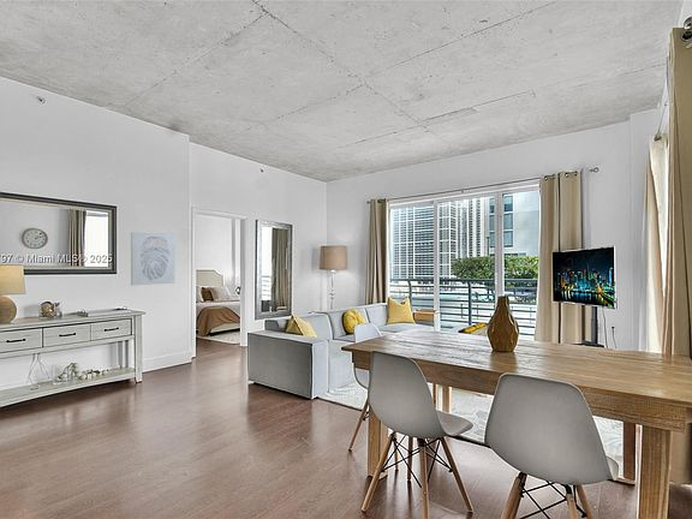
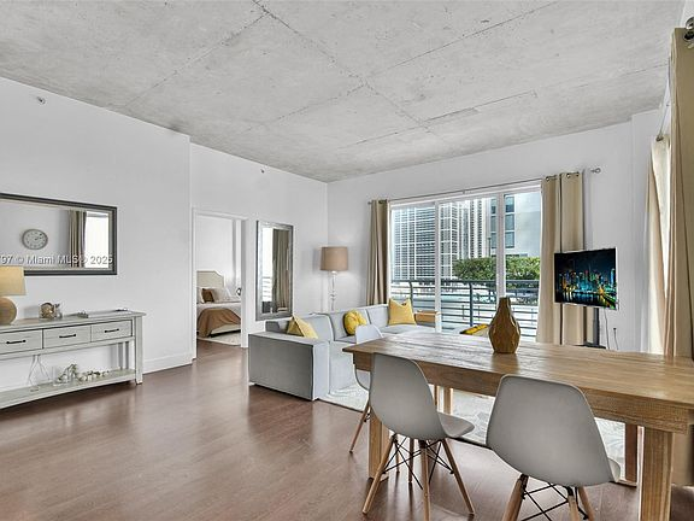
- wall art [130,231,177,287]
